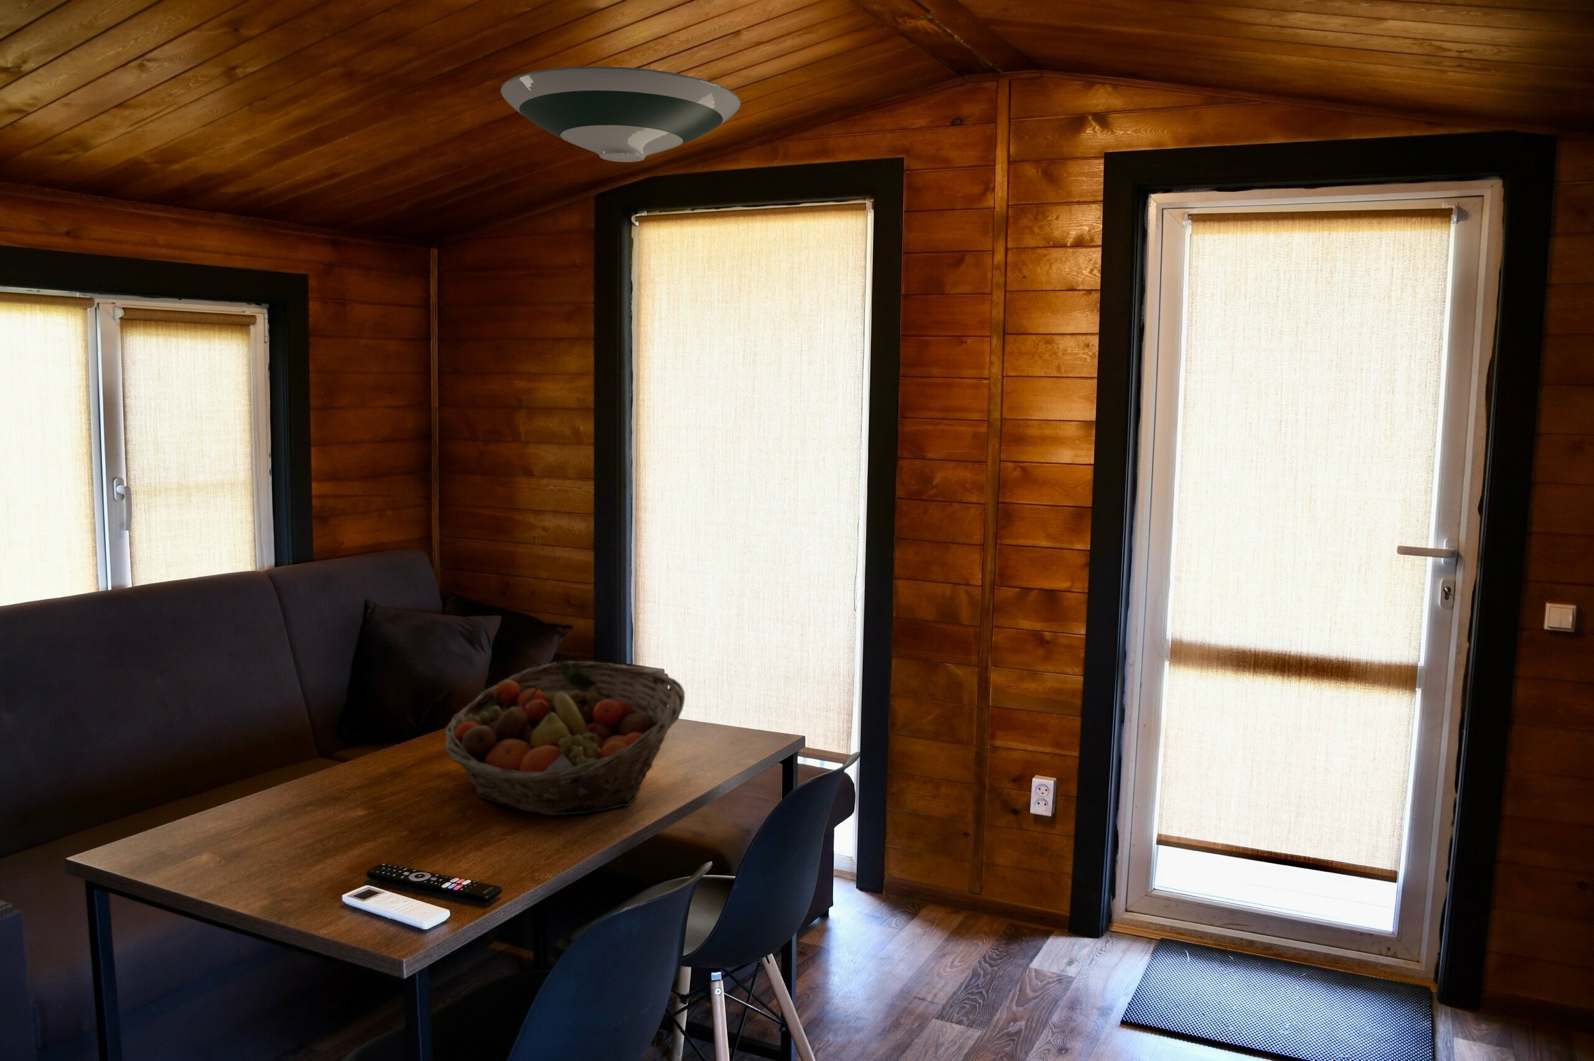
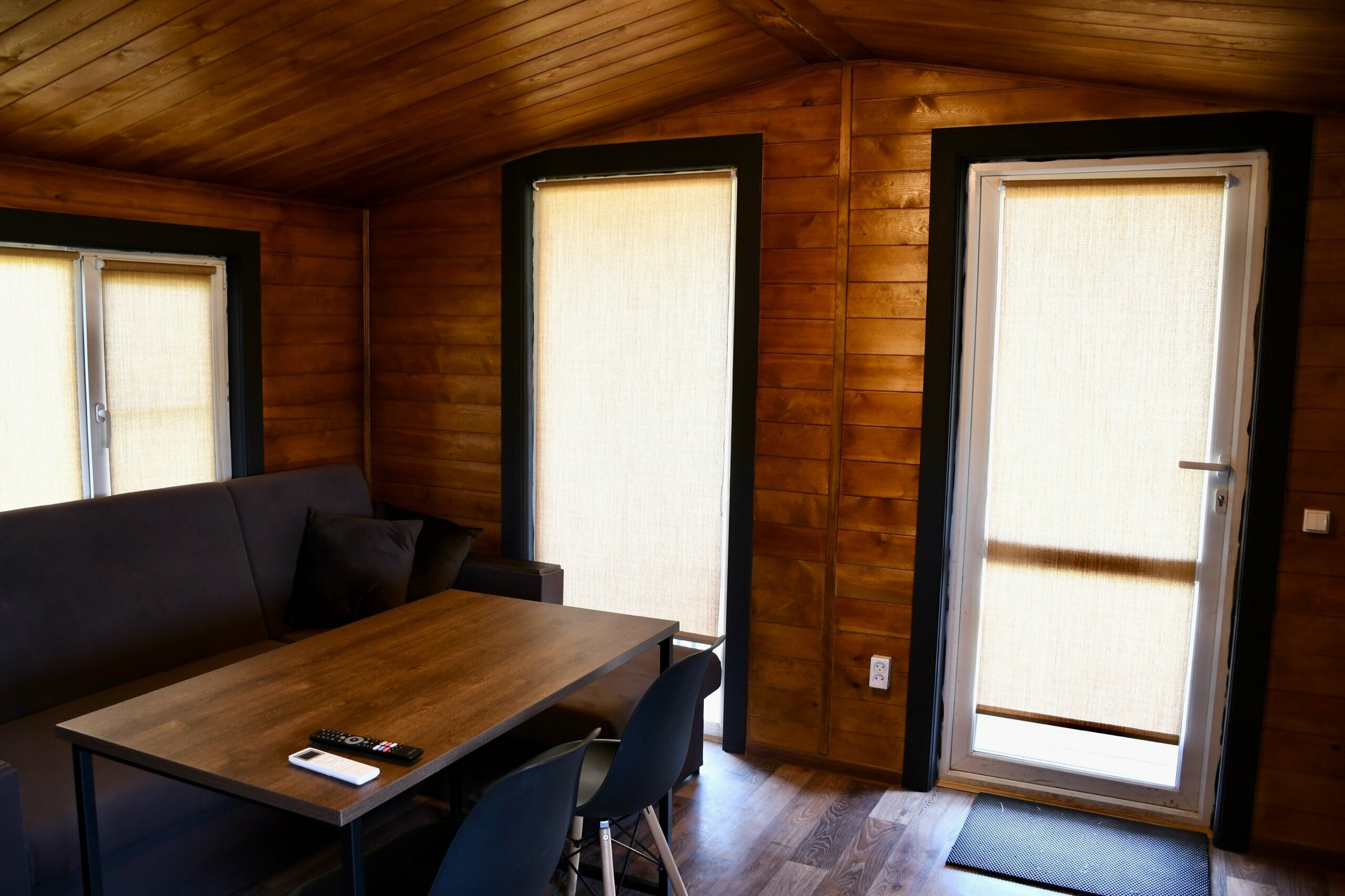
- fruit basket [444,661,685,816]
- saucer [500,66,742,163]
